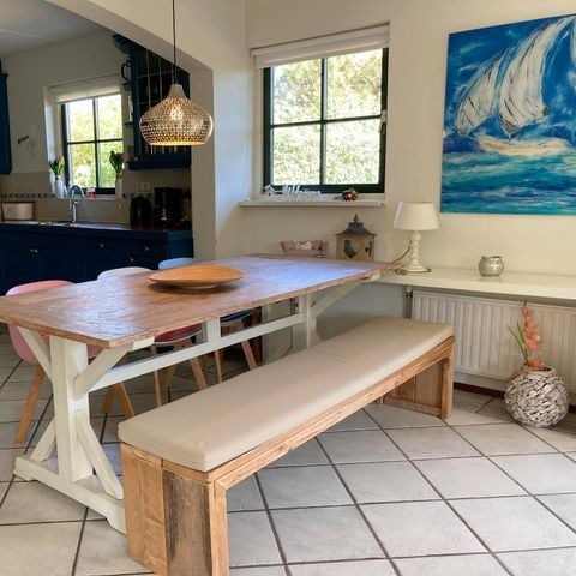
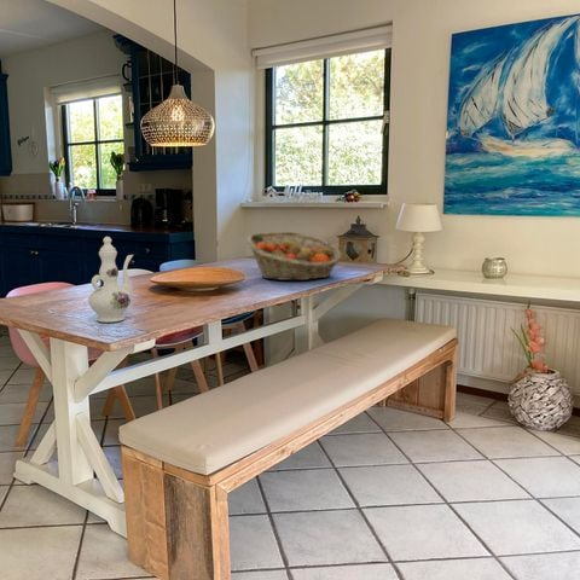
+ fruit basket [245,231,343,282]
+ chinaware [87,236,134,324]
